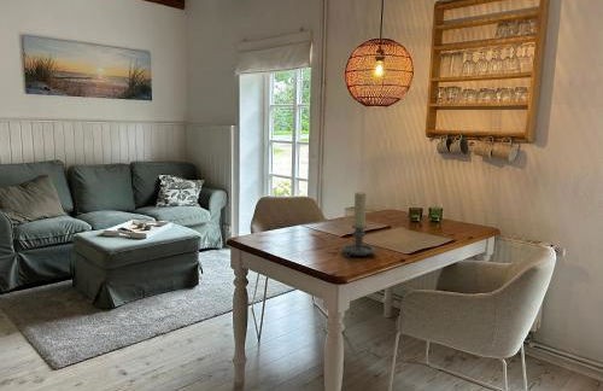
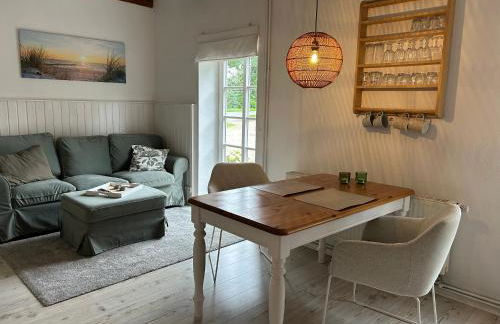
- candle holder [340,192,376,258]
